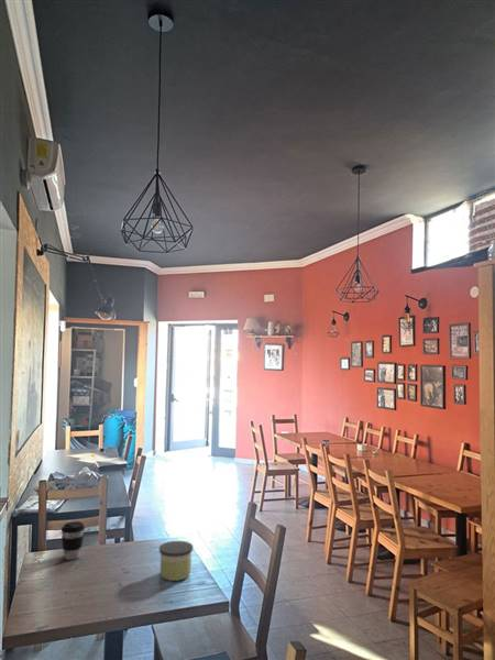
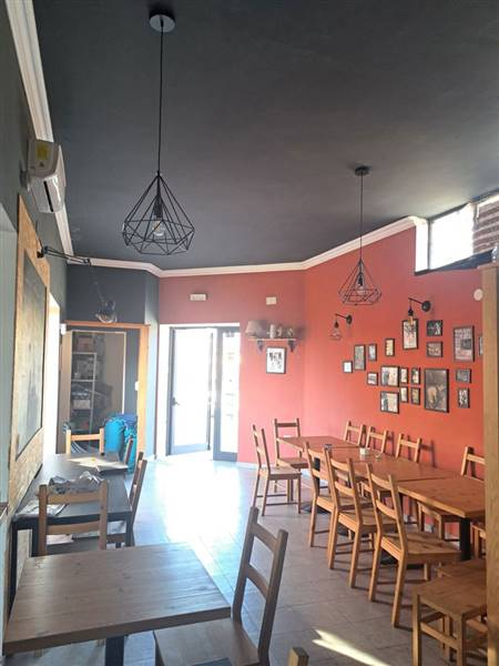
- coffee cup [61,520,86,561]
- candle [158,540,194,582]
